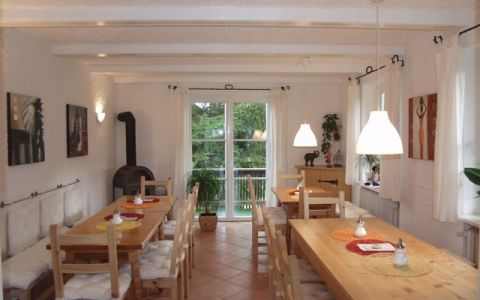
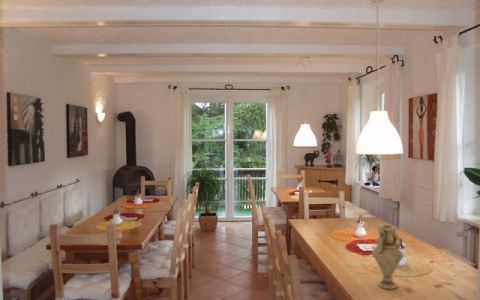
+ vase [371,224,404,290]
